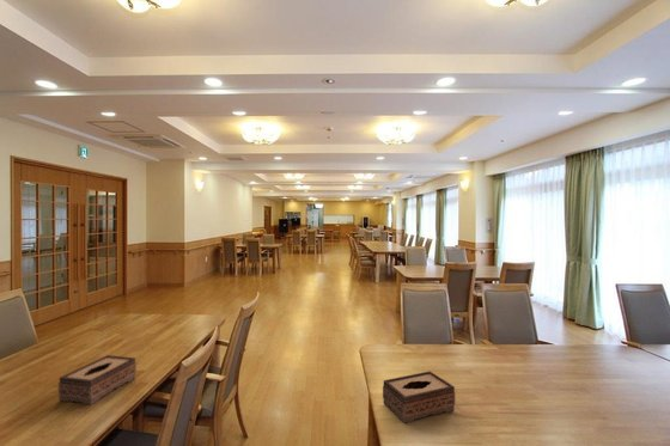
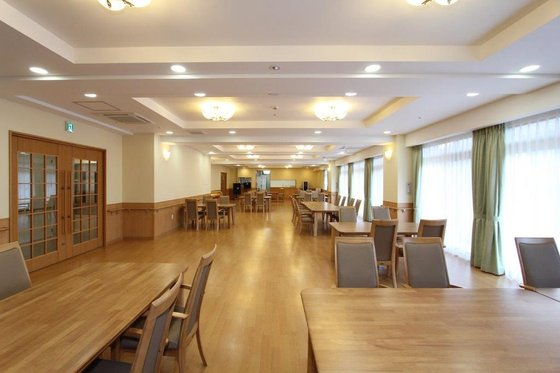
- tissue box [382,371,456,424]
- tissue box [57,354,138,405]
